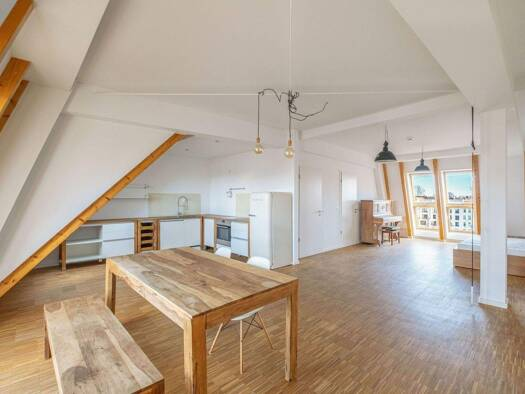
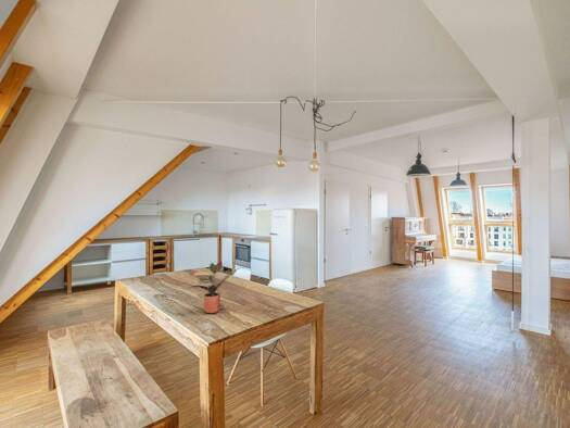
+ potted plant [190,261,231,314]
